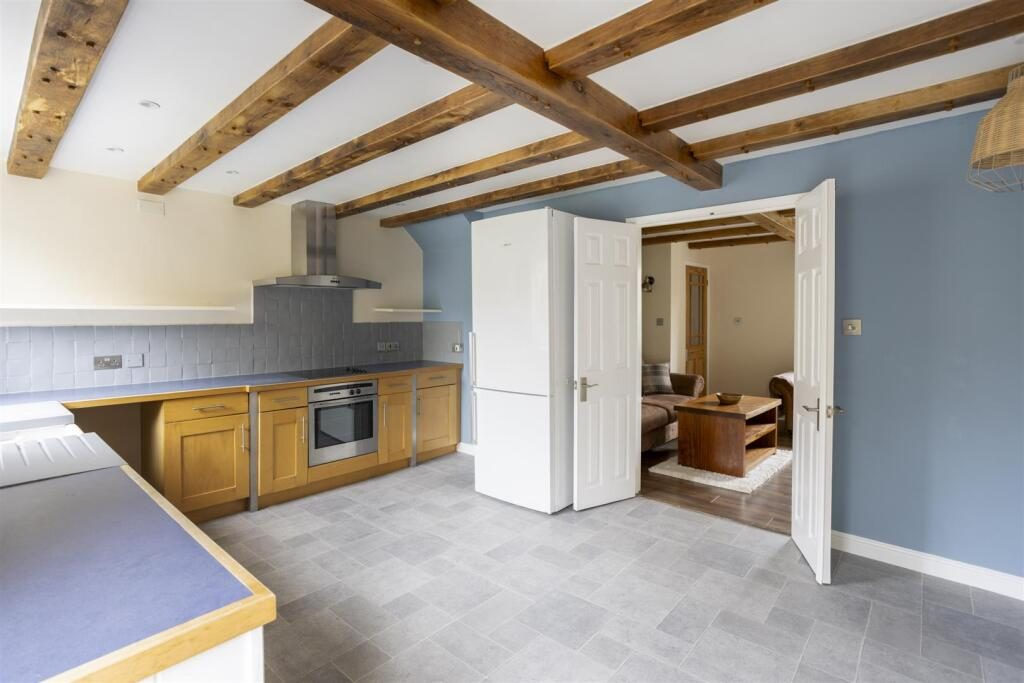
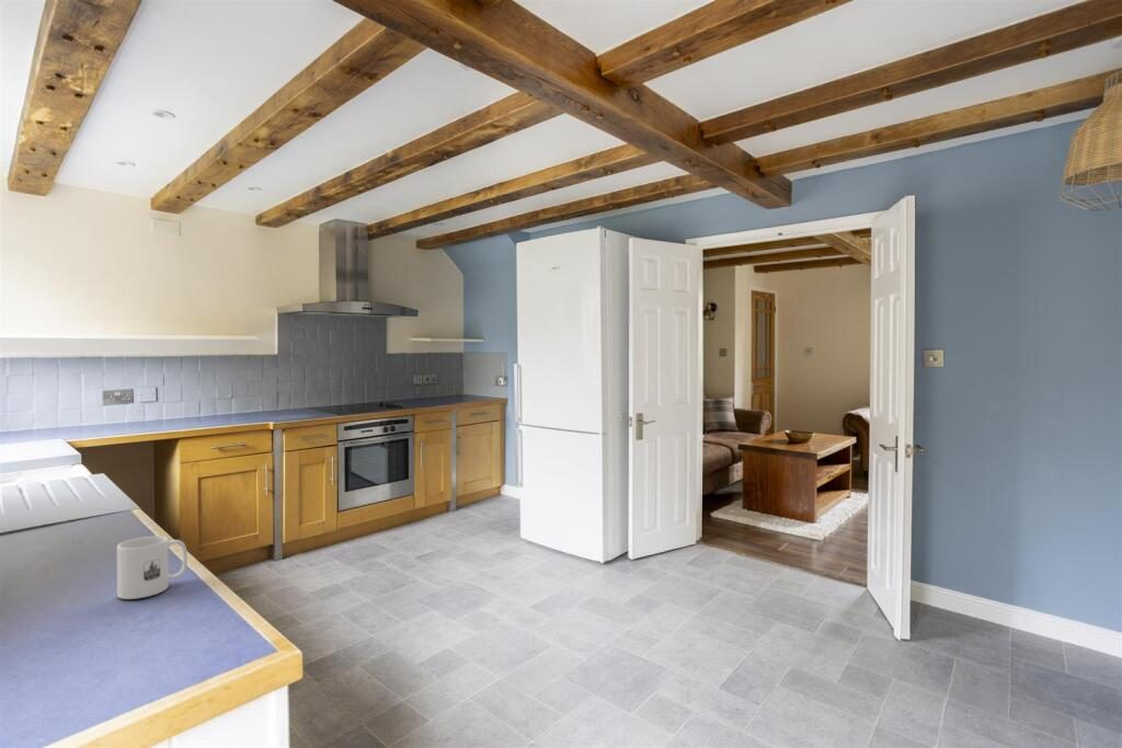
+ mug [116,536,188,600]
